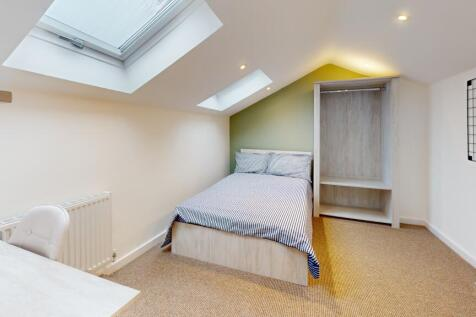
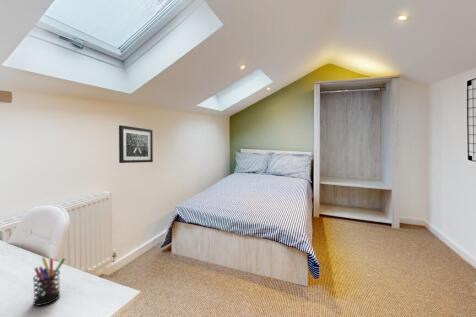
+ pen holder [32,256,66,307]
+ wall art [118,124,154,164]
